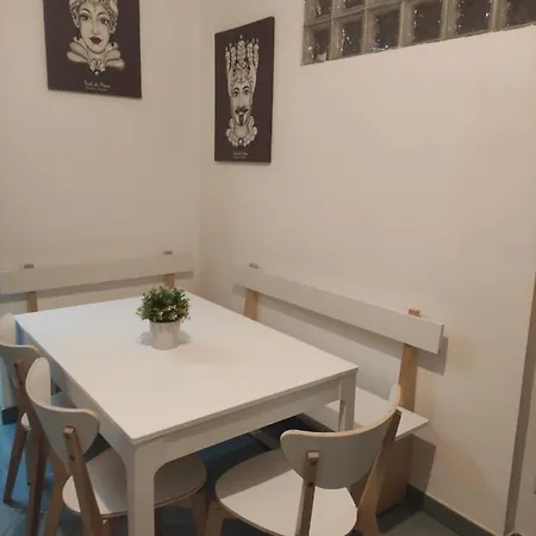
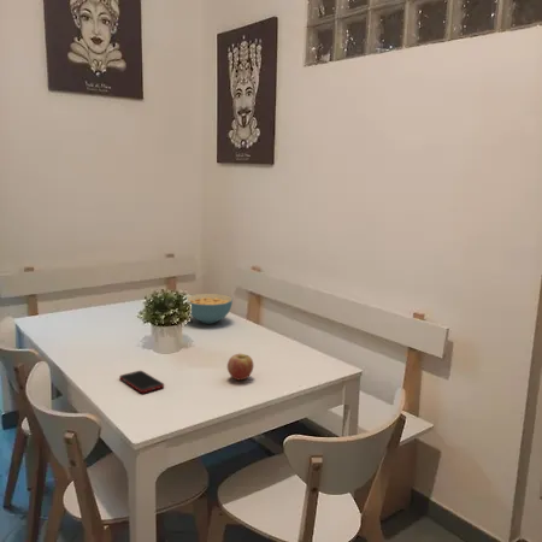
+ cell phone [118,370,165,394]
+ fruit [226,353,255,381]
+ cereal bowl [187,293,234,325]
